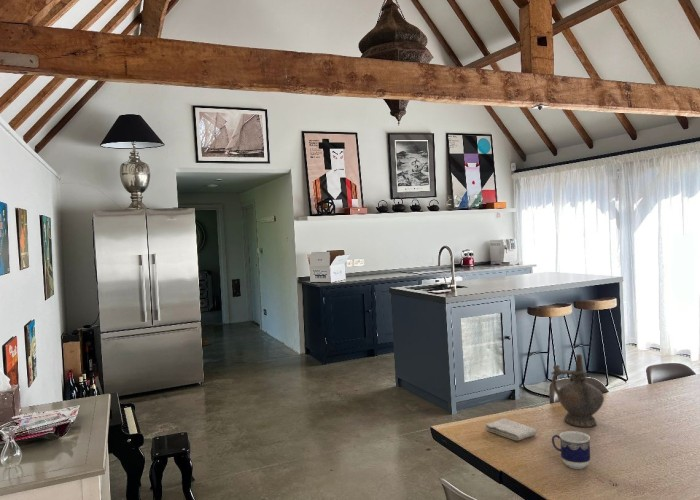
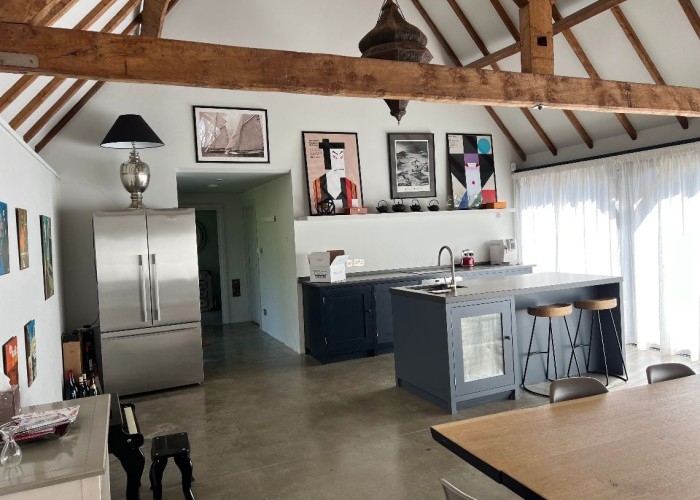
- ceremonial vessel [550,354,605,428]
- washcloth [484,418,538,441]
- cup [551,430,591,470]
